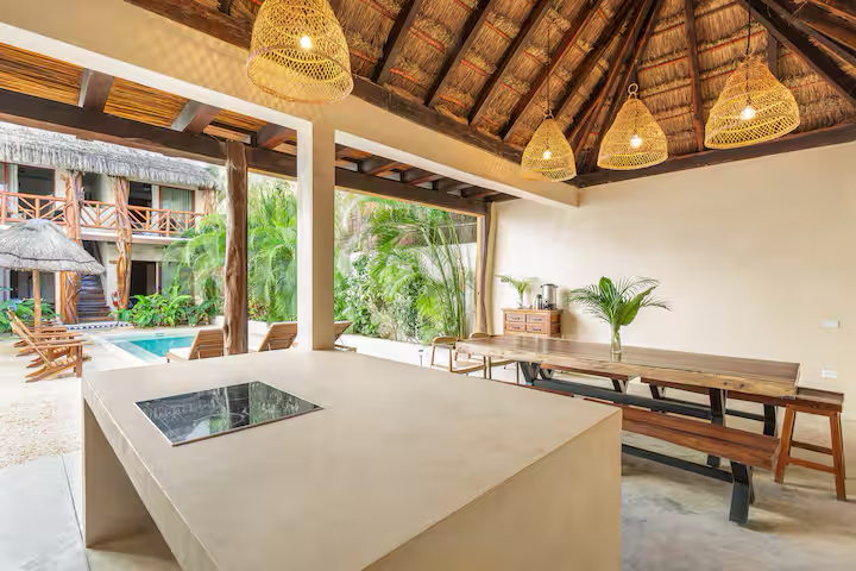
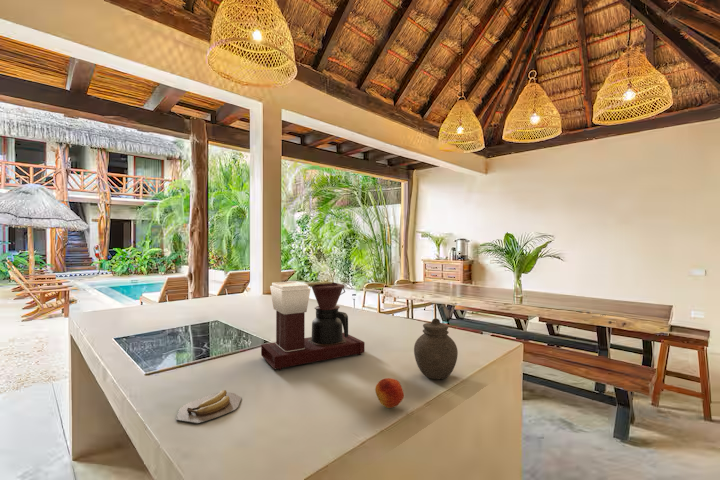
+ coffee maker [260,280,366,371]
+ banana [176,389,242,424]
+ fruit [374,377,405,409]
+ jar [413,317,459,380]
